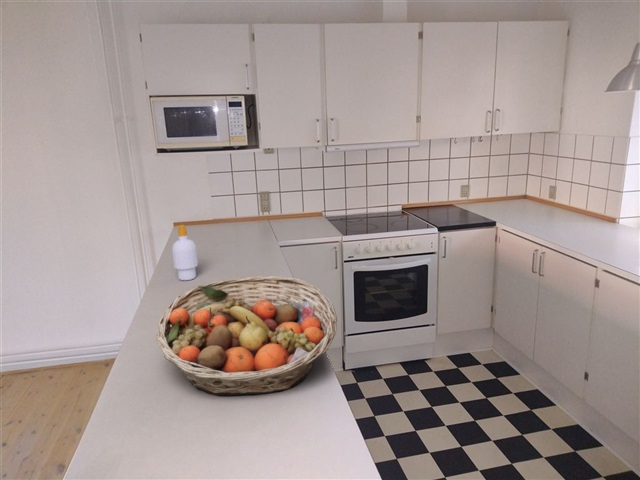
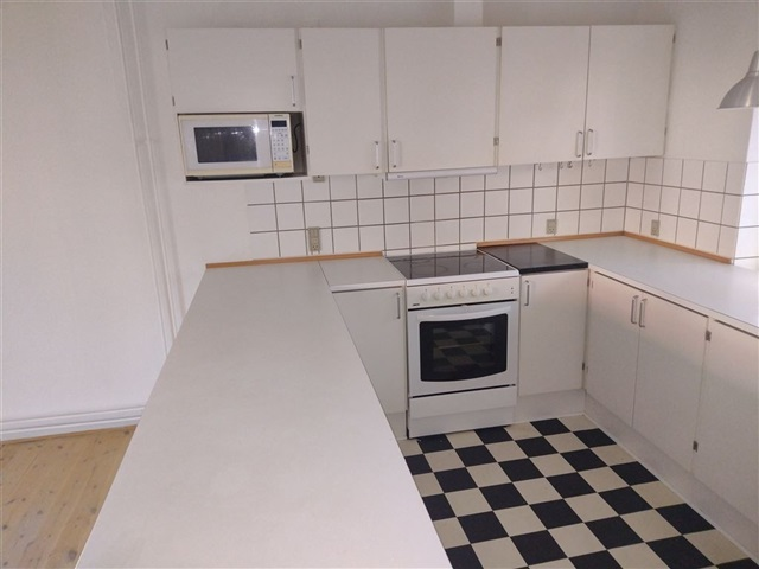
- fruit basket [155,275,338,396]
- soap bottle [171,224,199,281]
